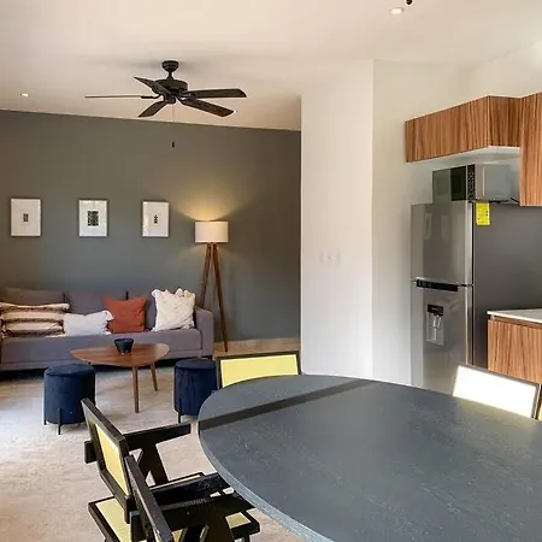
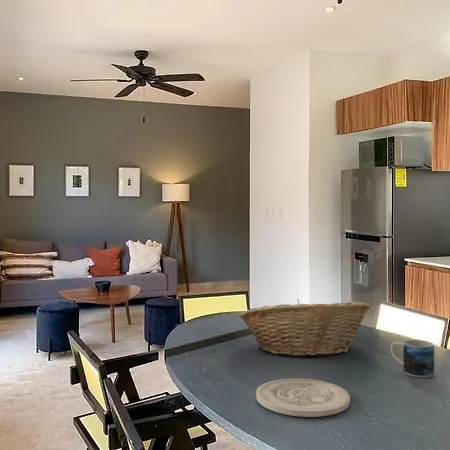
+ mug [390,339,435,379]
+ fruit basket [239,298,371,358]
+ plate [255,377,351,418]
